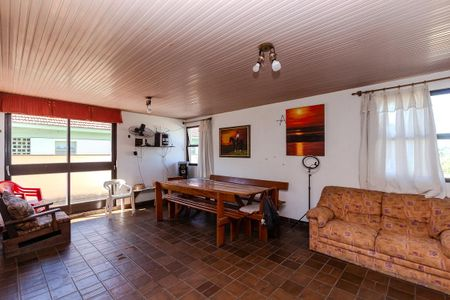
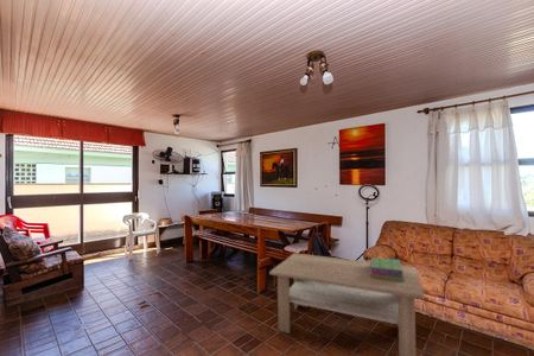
+ stack of books [370,256,405,281]
+ coffee table [268,252,426,356]
